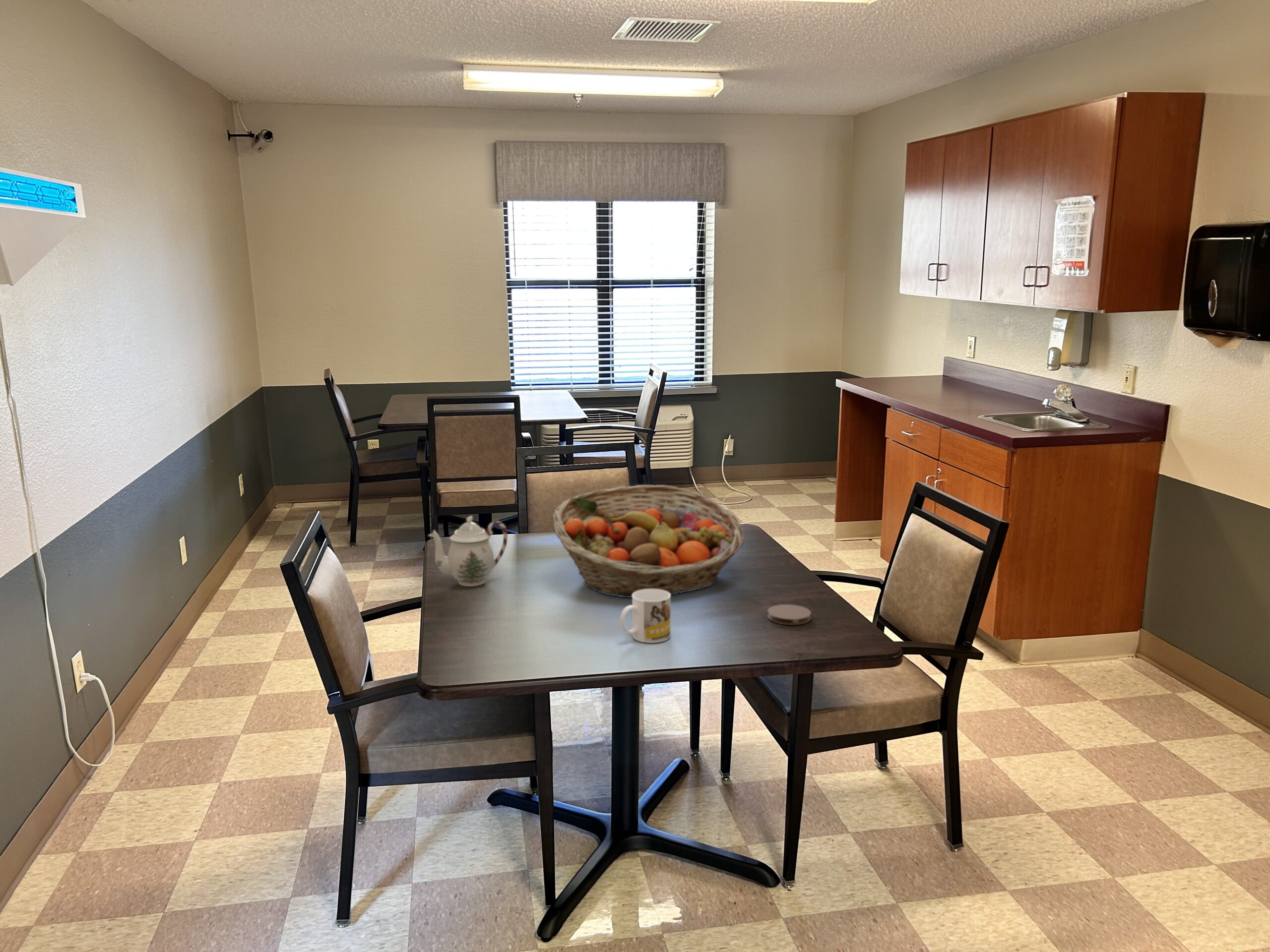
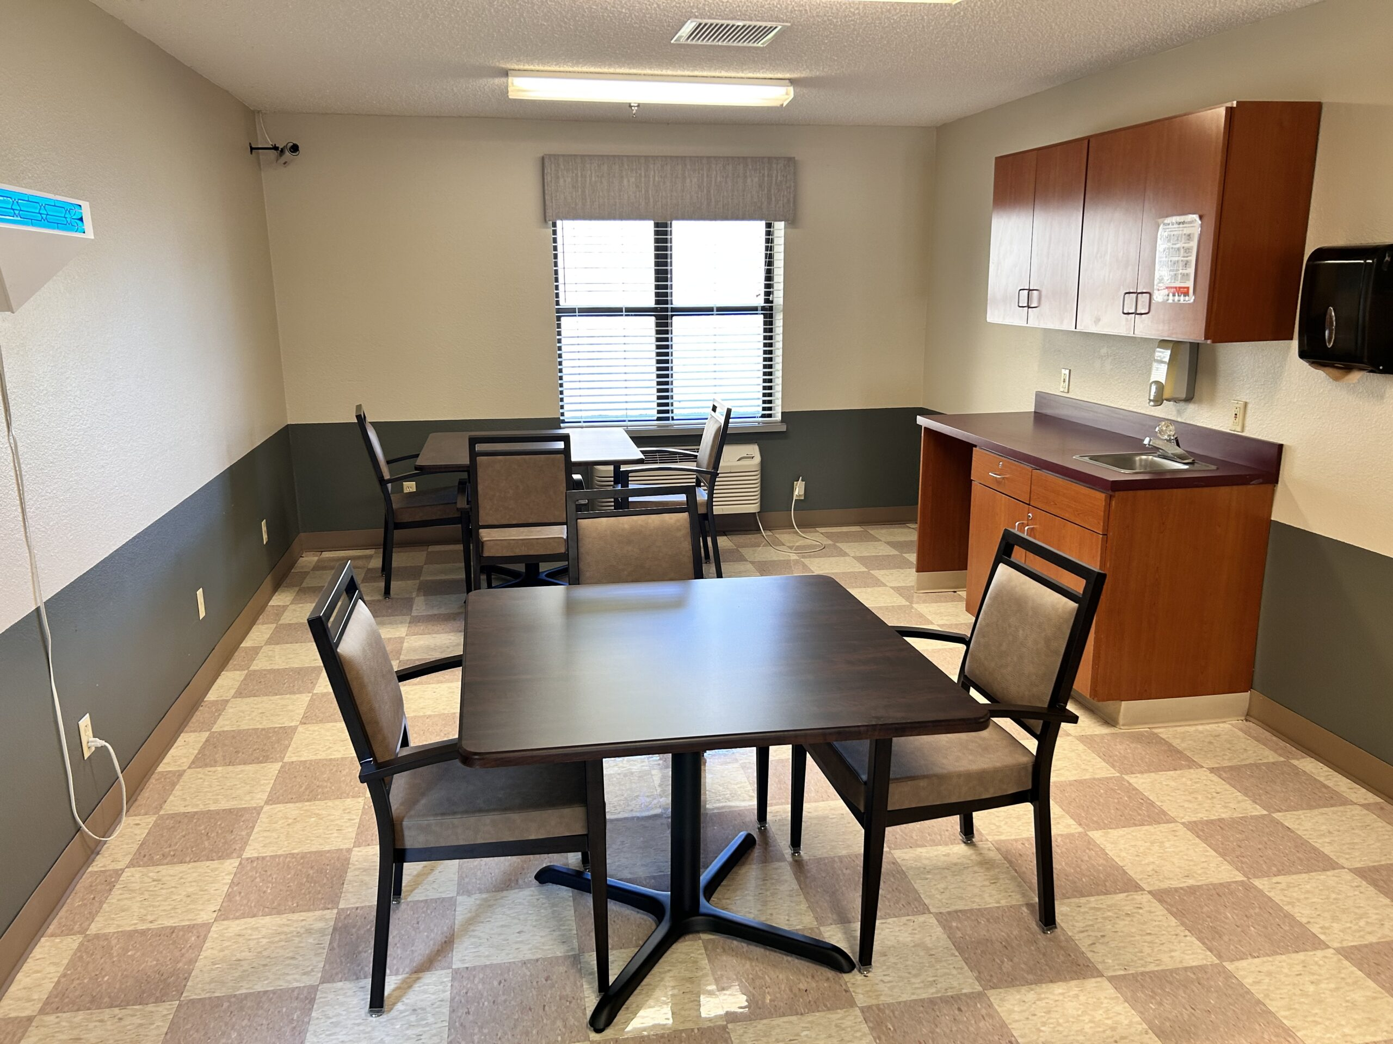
- coaster [767,604,812,625]
- fruit basket [553,484,745,598]
- mug [620,589,671,644]
- teapot [428,516,508,587]
